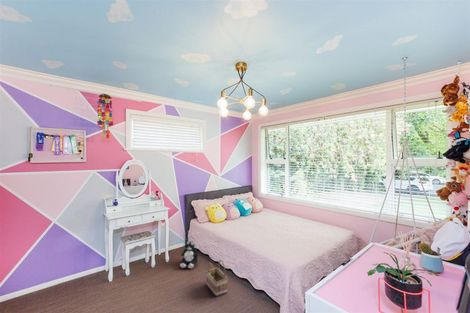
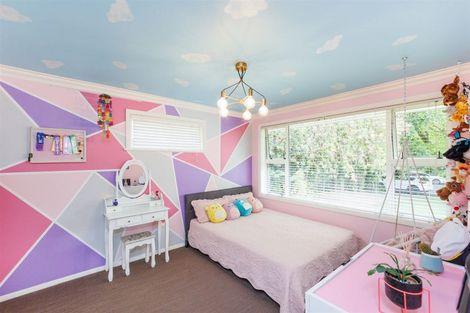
- basket [205,259,229,297]
- plush toy [179,240,199,269]
